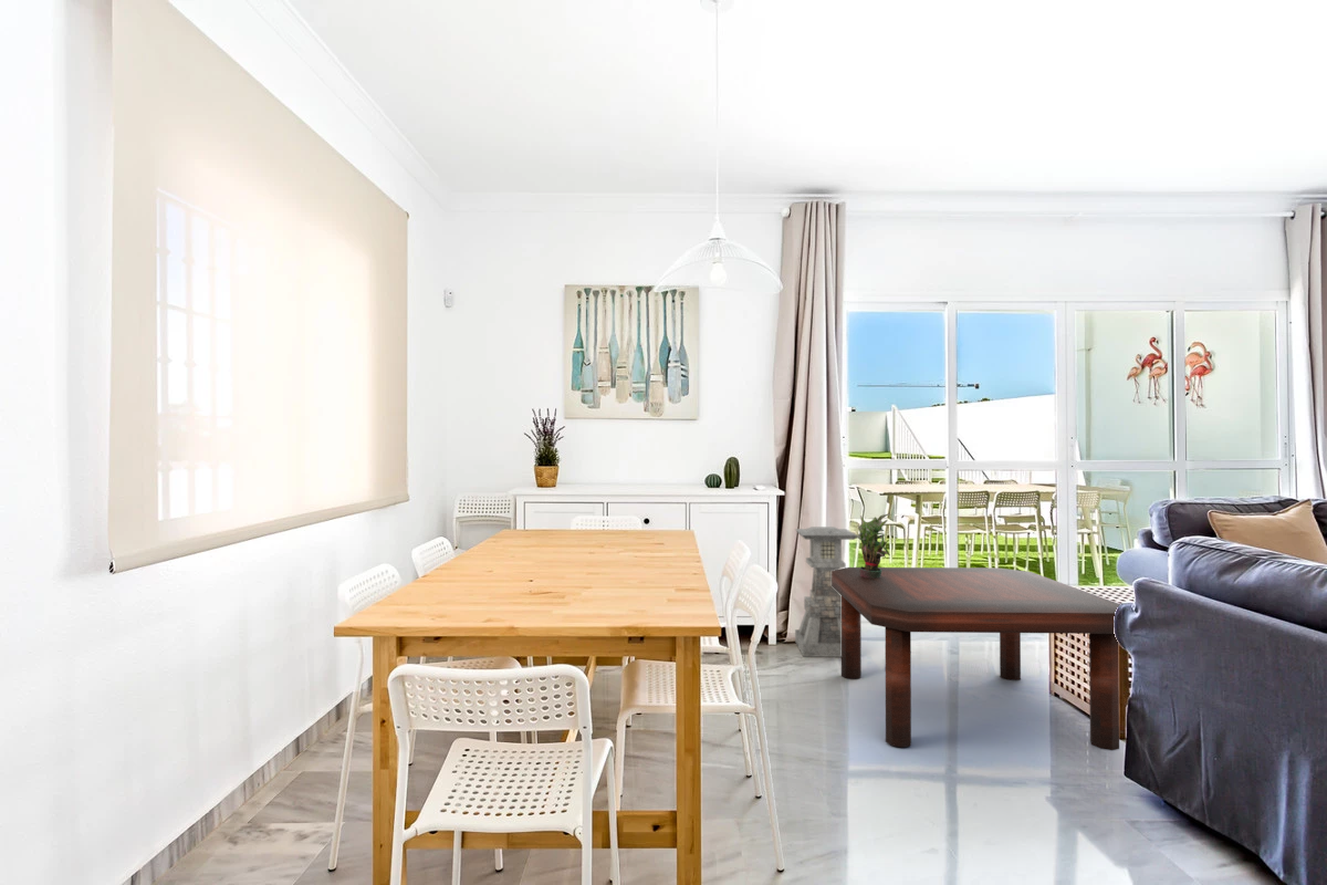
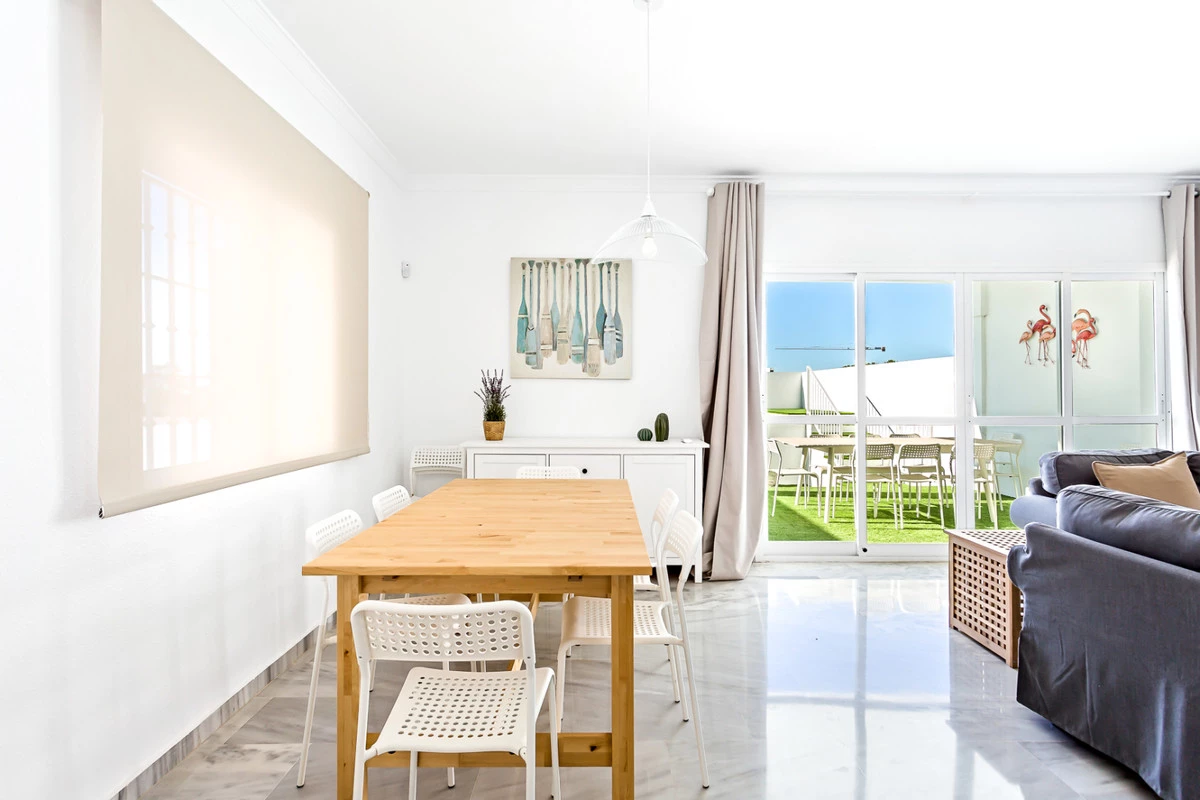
- potted plant [856,512,891,577]
- coffee table [832,566,1121,751]
- lantern [794,525,858,658]
